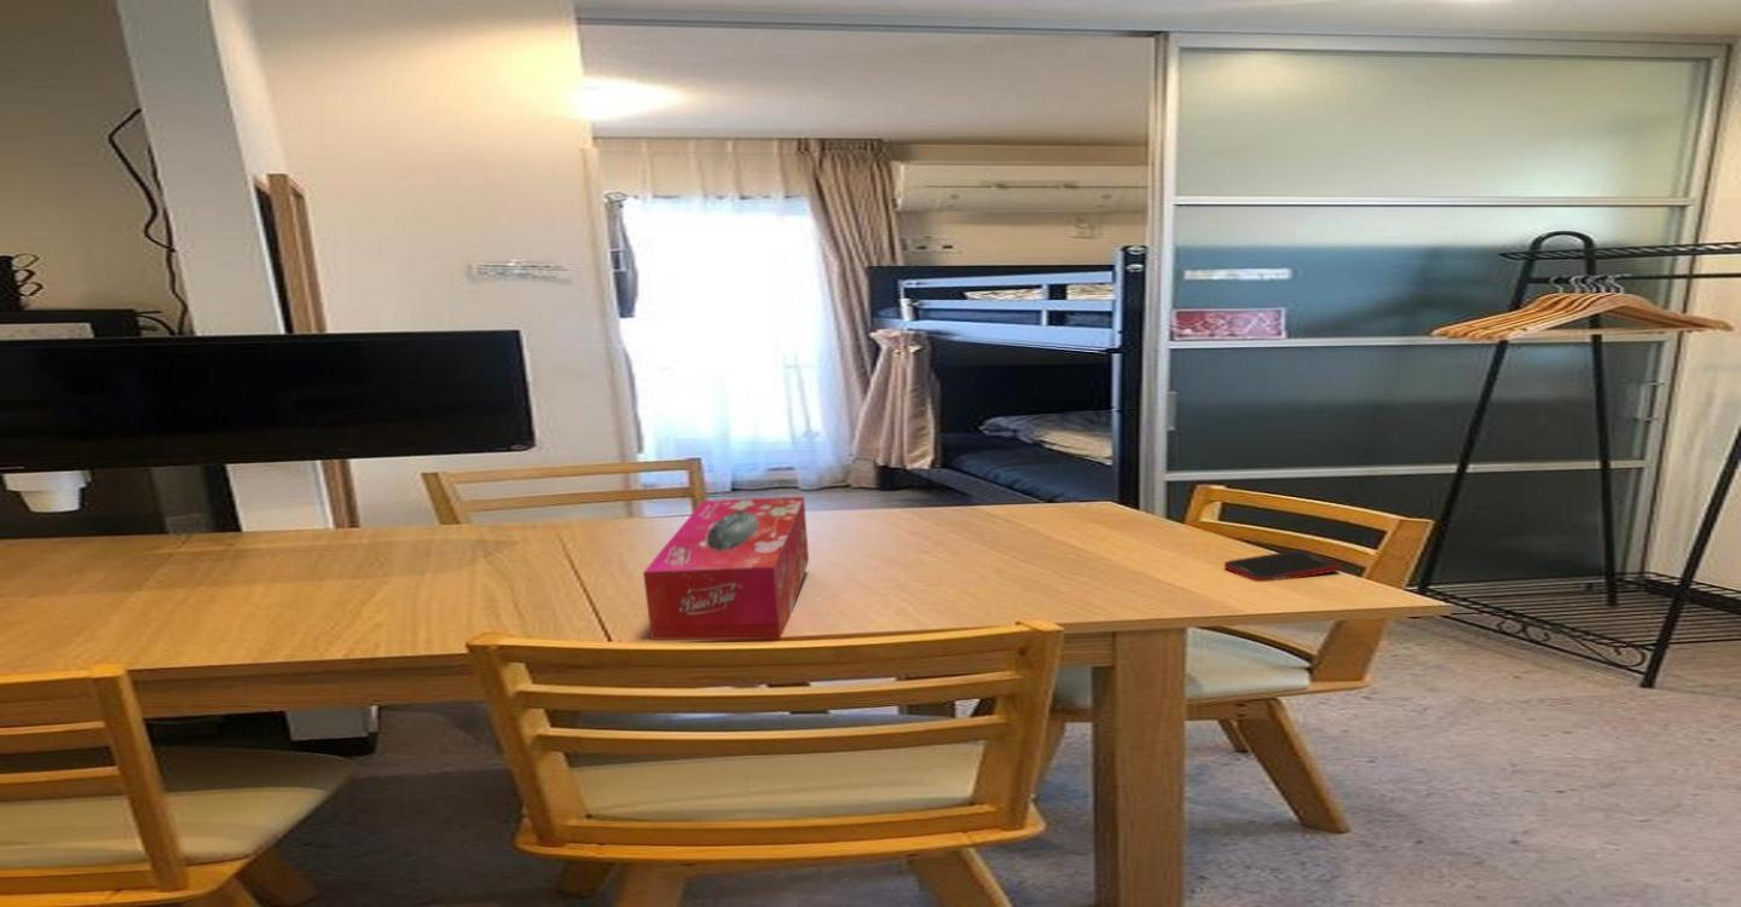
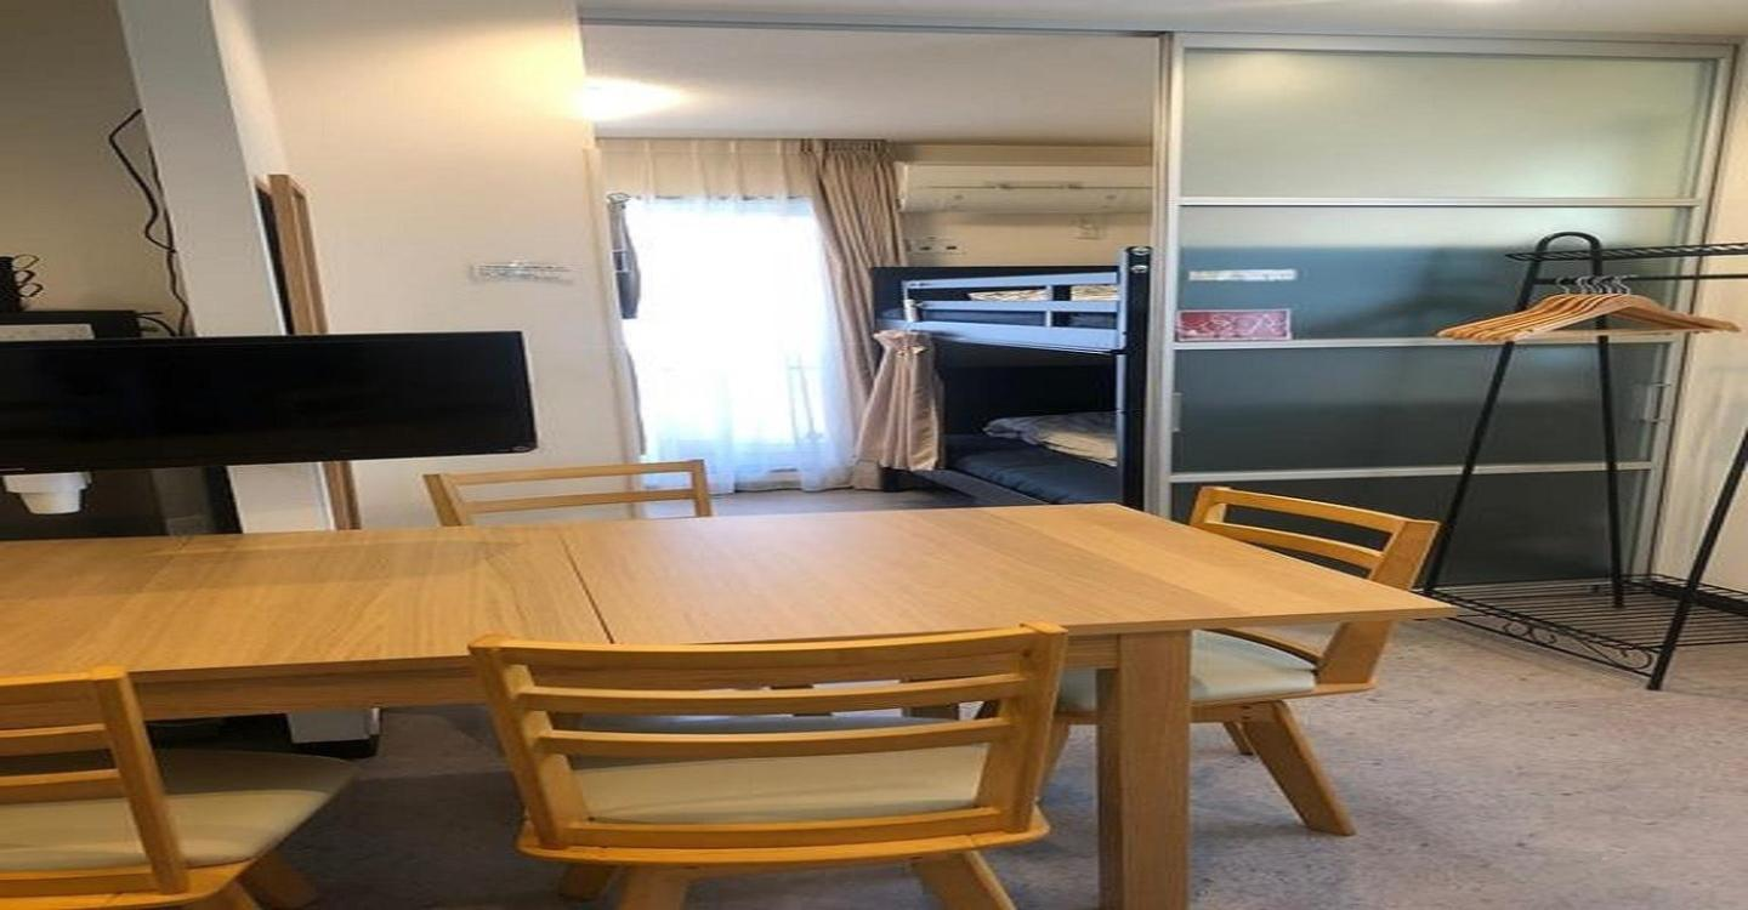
- tissue box [642,496,810,641]
- cell phone [1224,548,1341,583]
